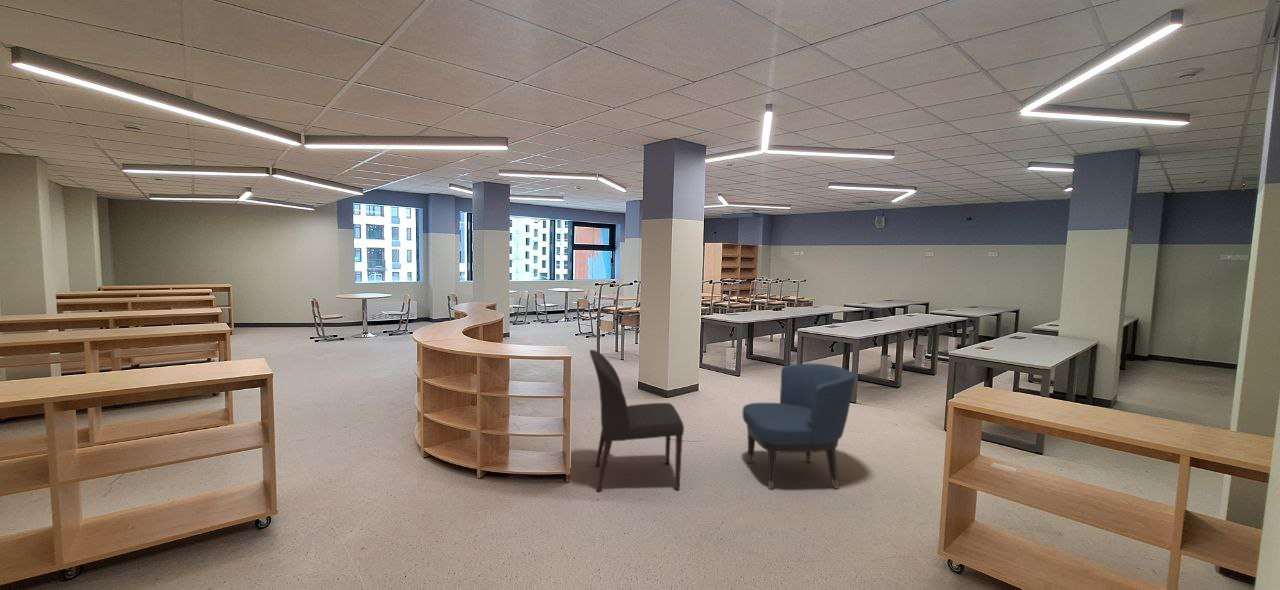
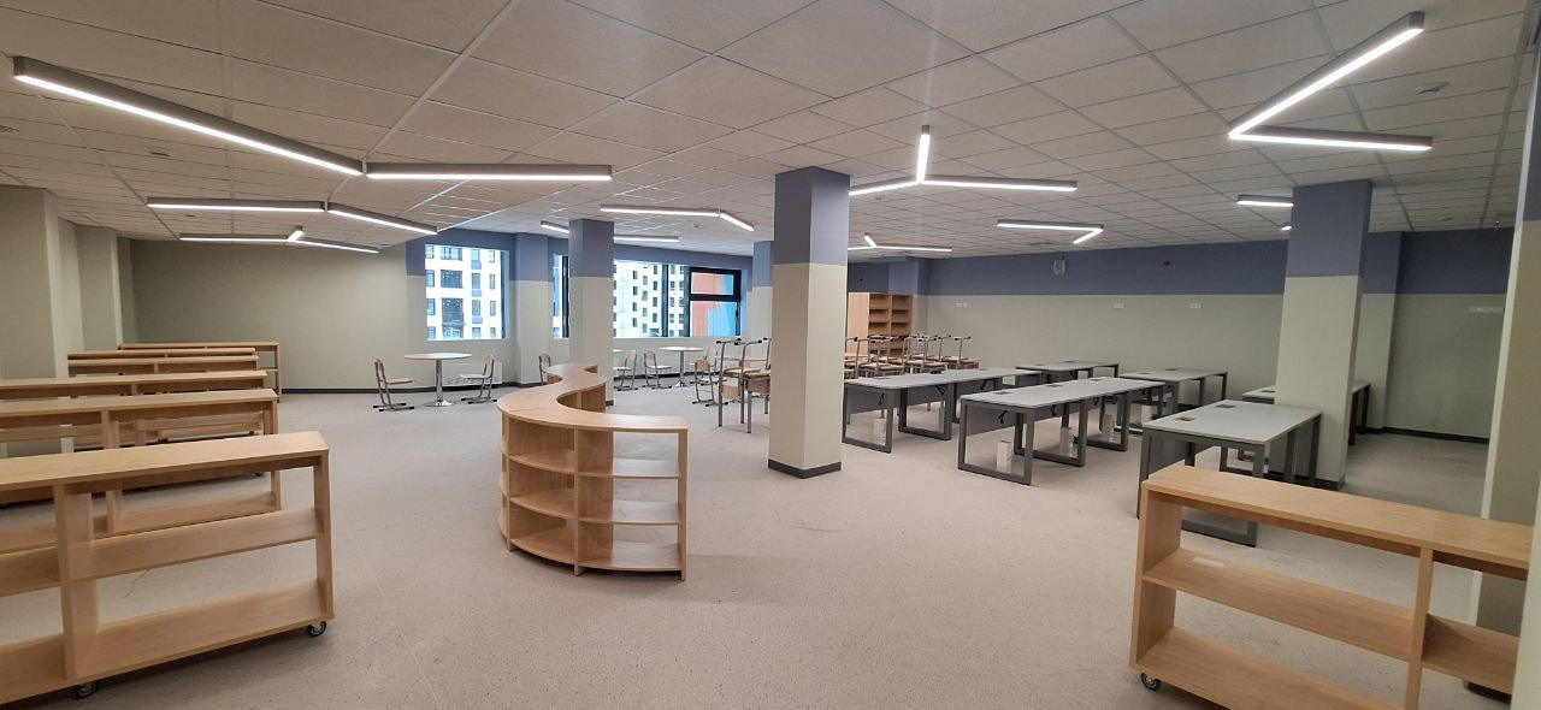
- chair [589,349,685,492]
- chair [742,363,856,491]
